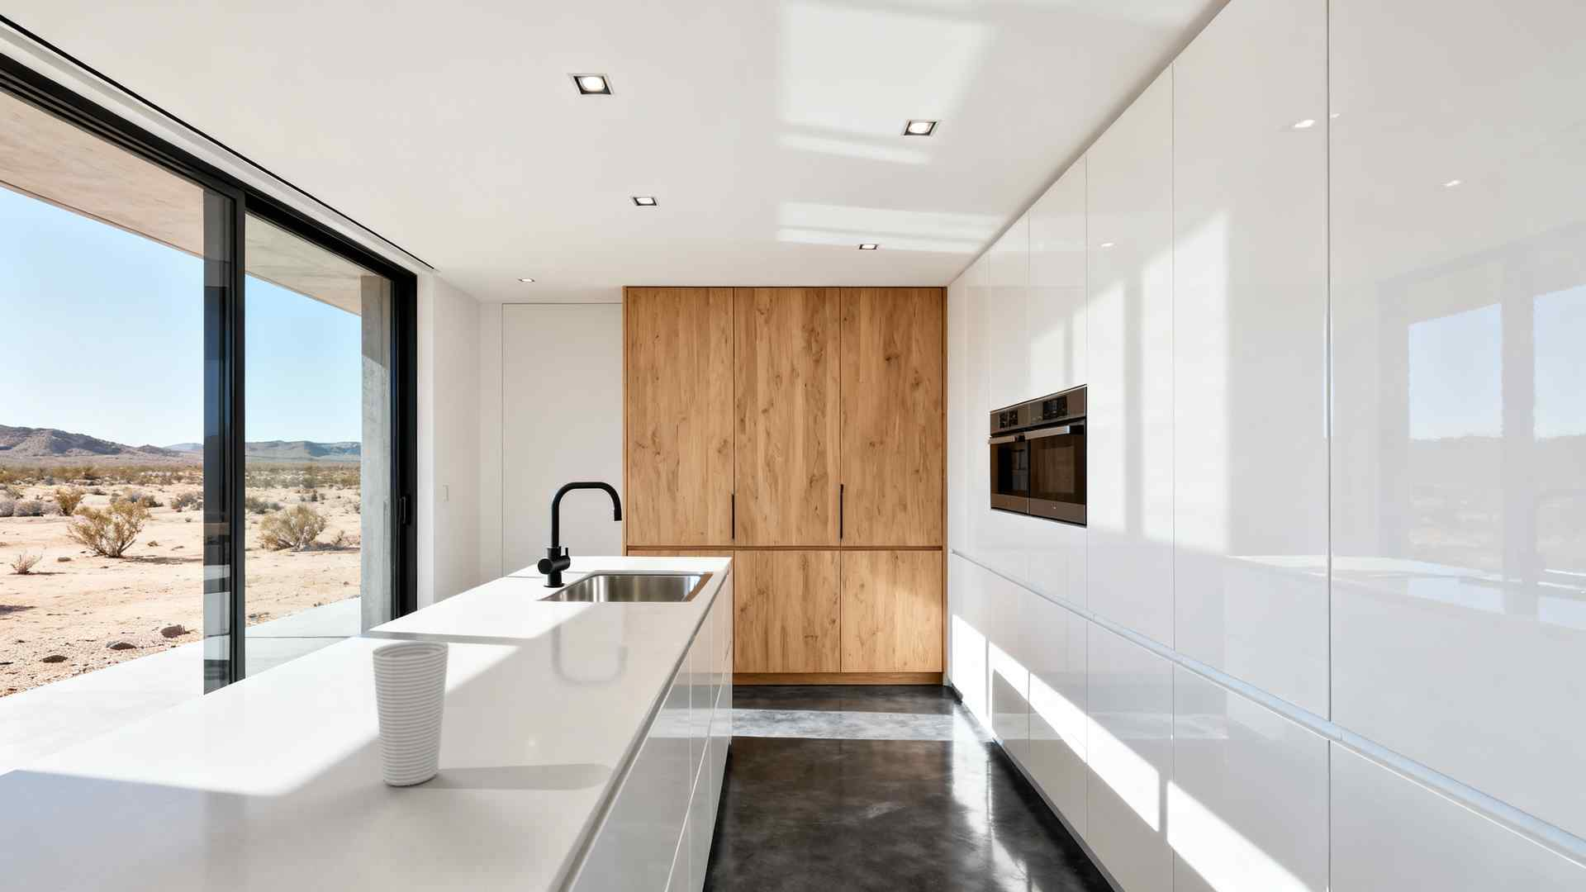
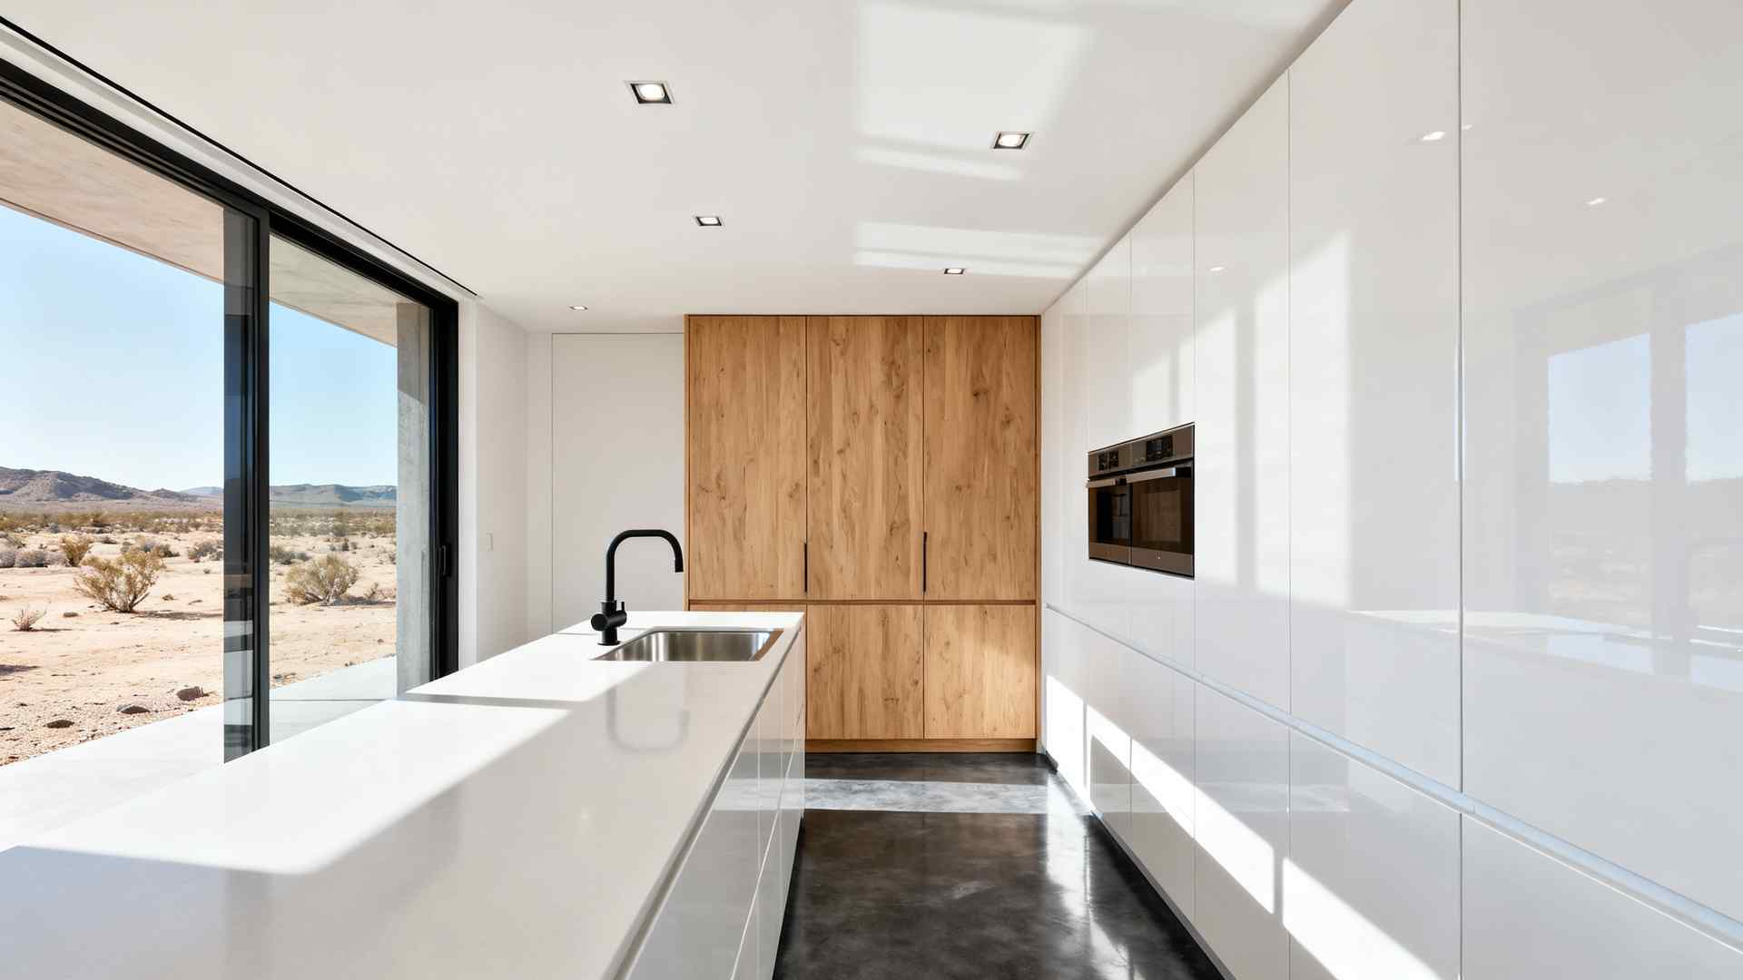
- cup [371,639,450,786]
